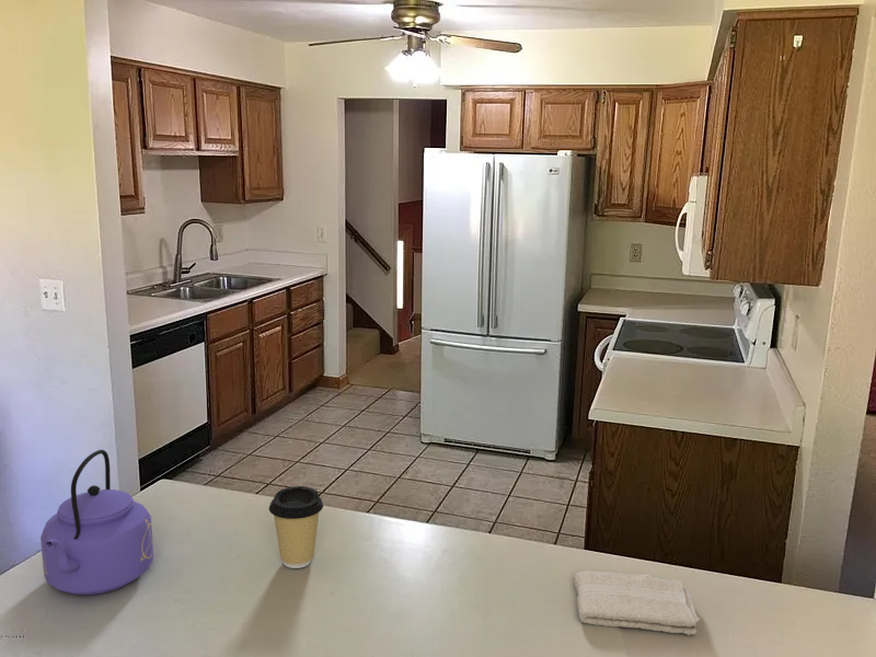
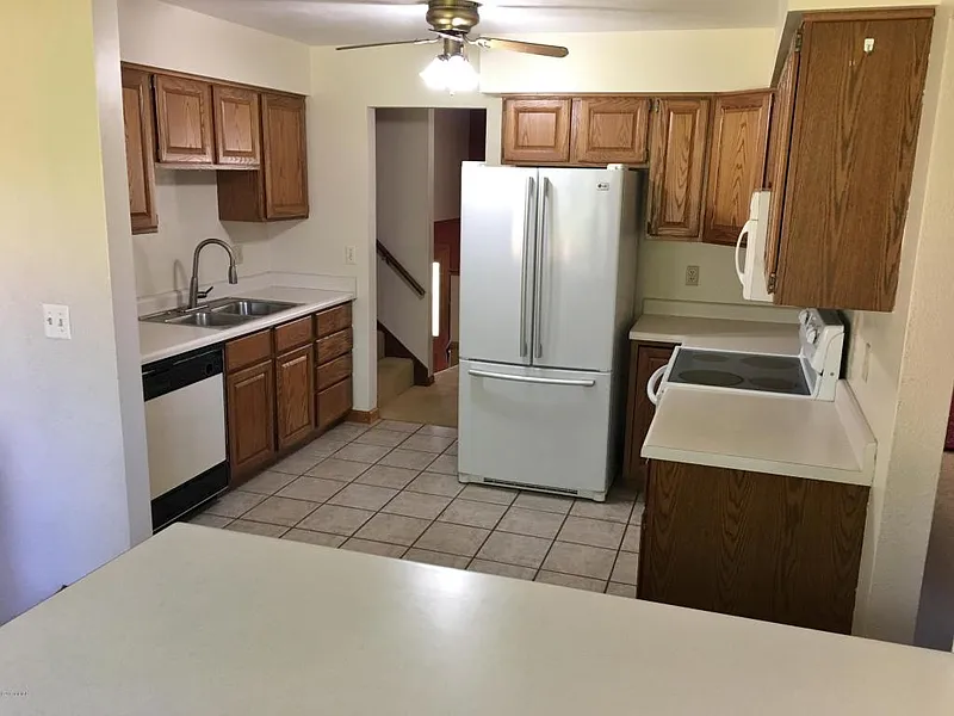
- washcloth [573,569,701,636]
- coffee cup [268,485,324,569]
- kettle [39,449,154,596]
